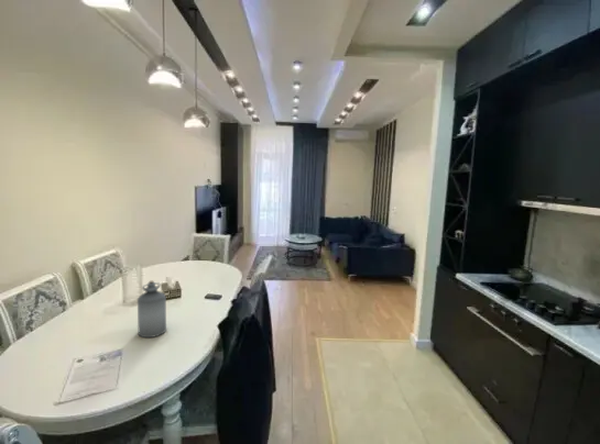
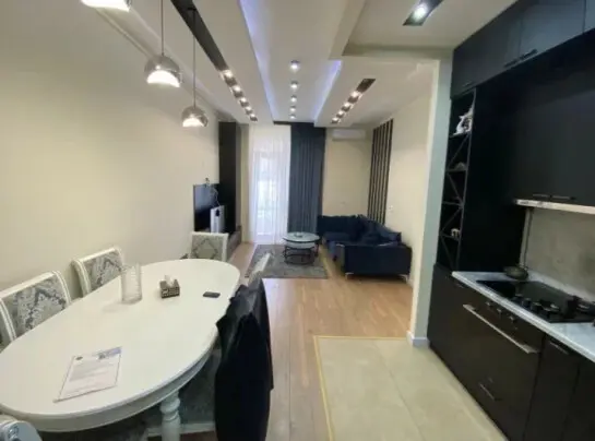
- bottle [137,280,167,338]
